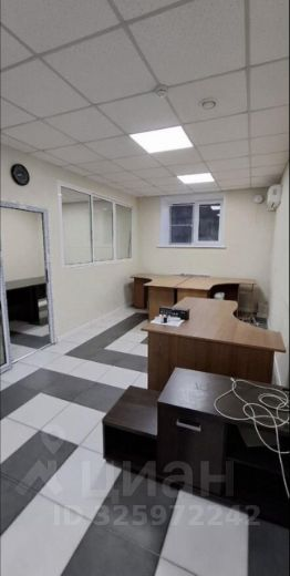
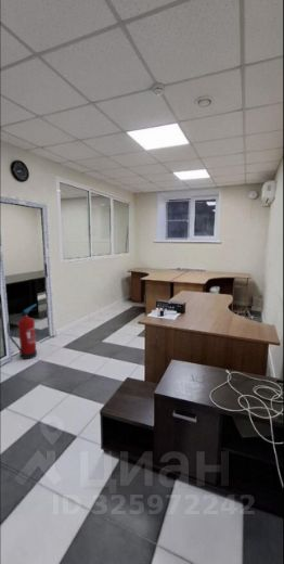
+ fire extinguisher [7,303,38,360]
